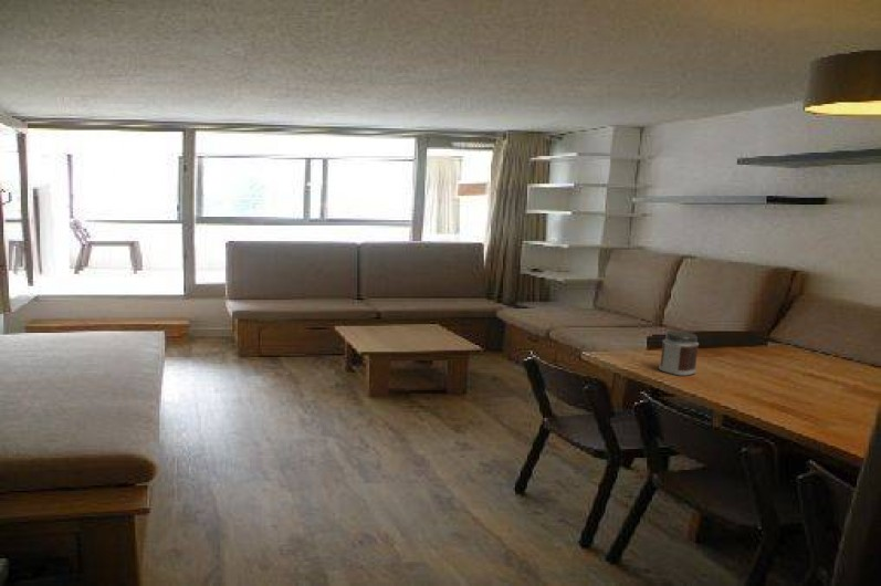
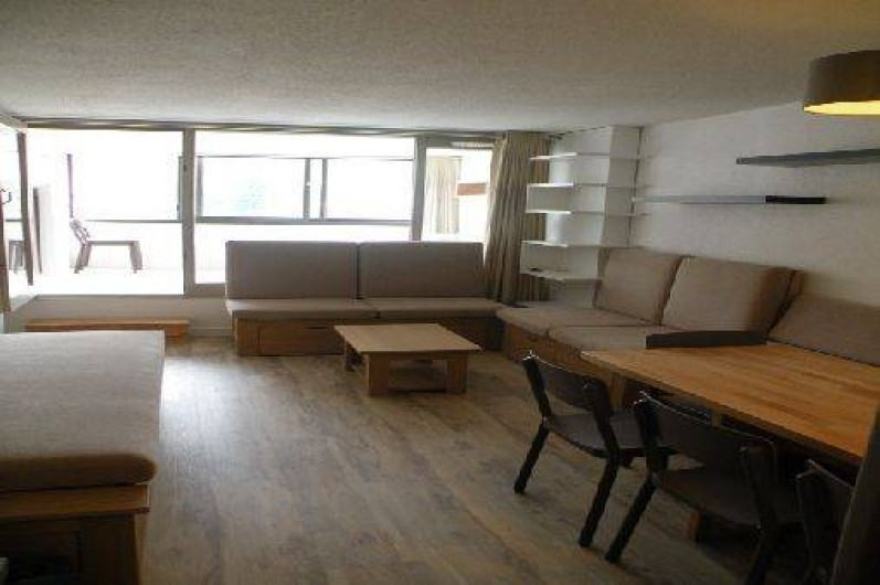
- jar [658,329,700,377]
